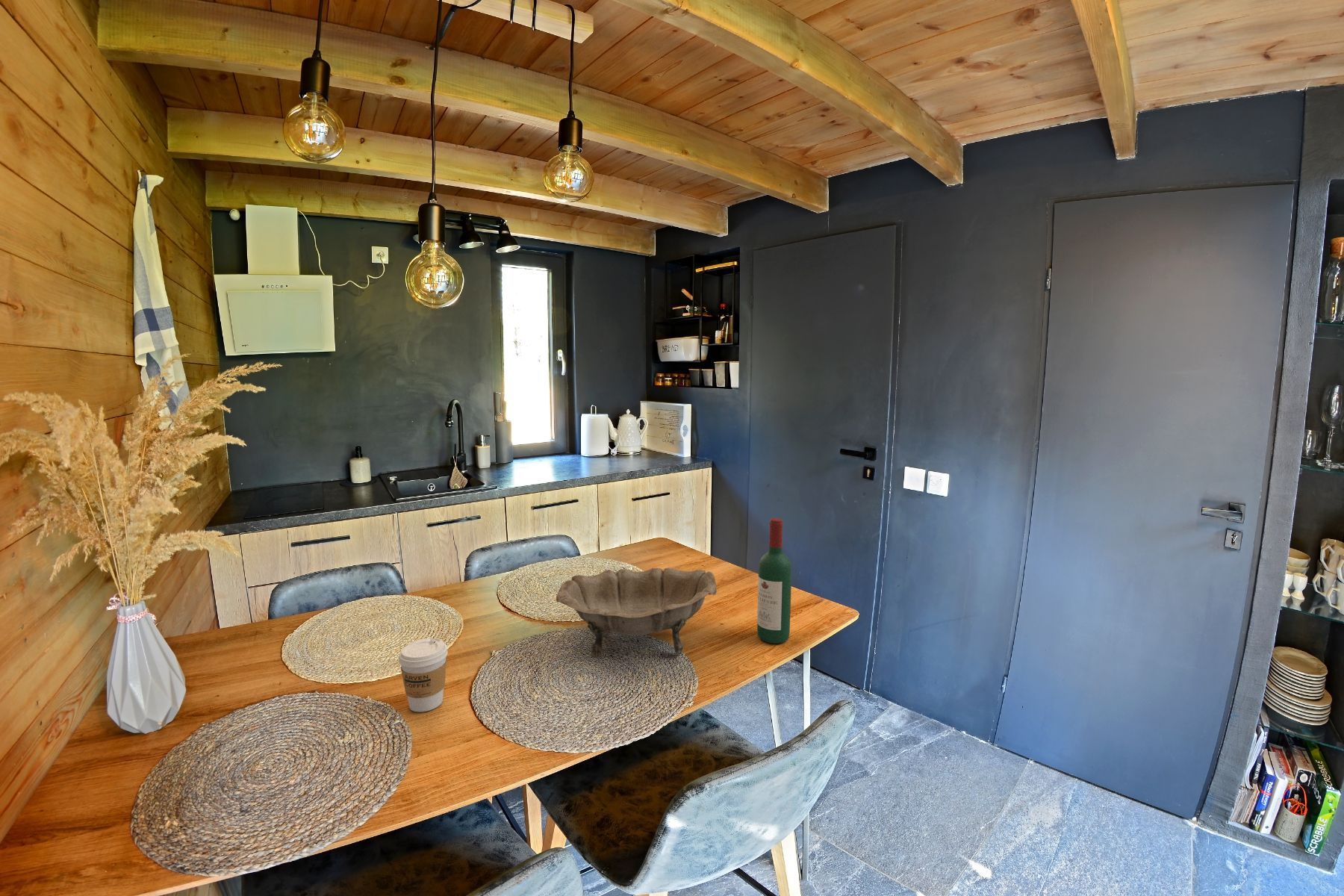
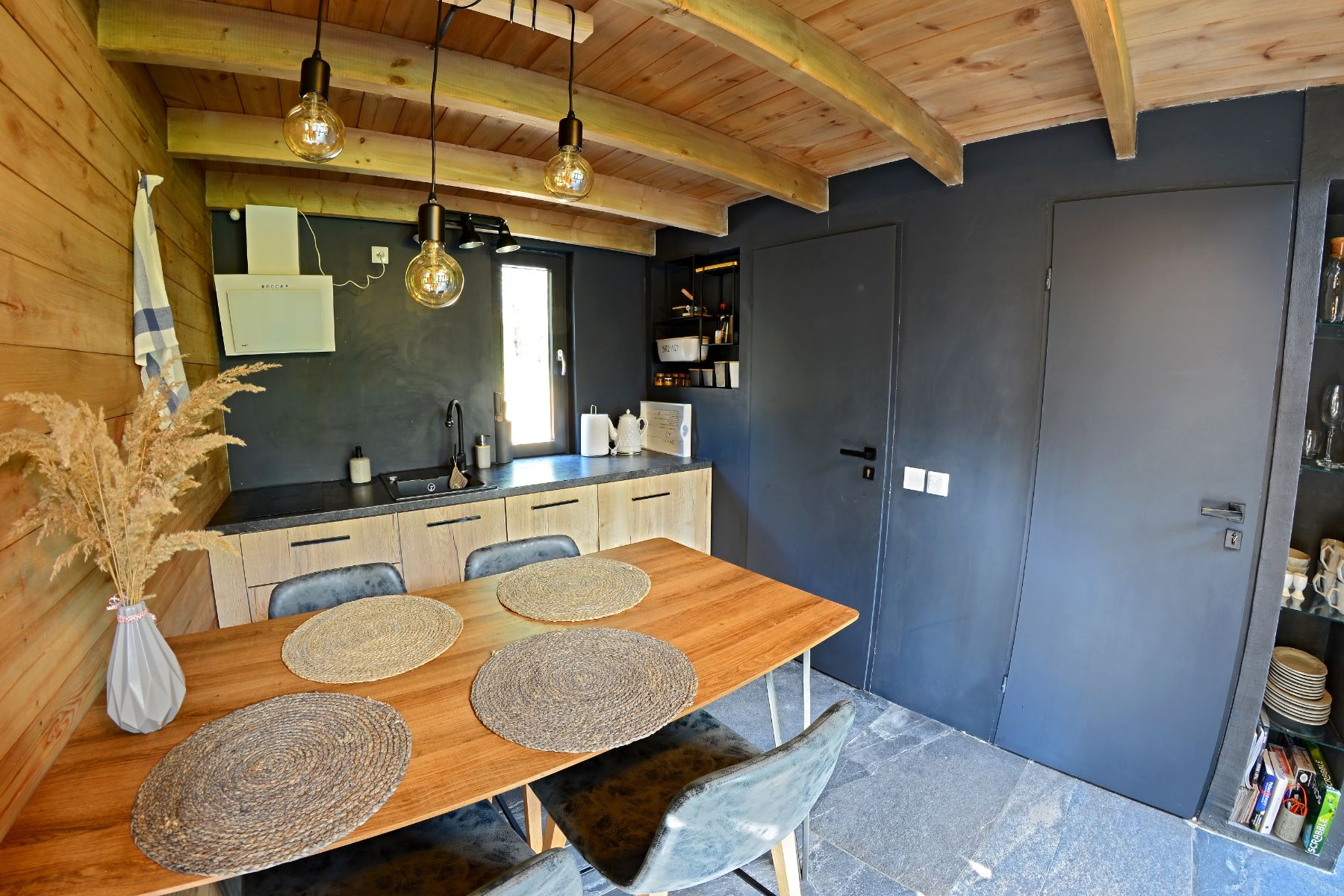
- coffee cup [398,638,449,712]
- wine bottle [756,517,792,644]
- decorative bowl [556,567,718,659]
